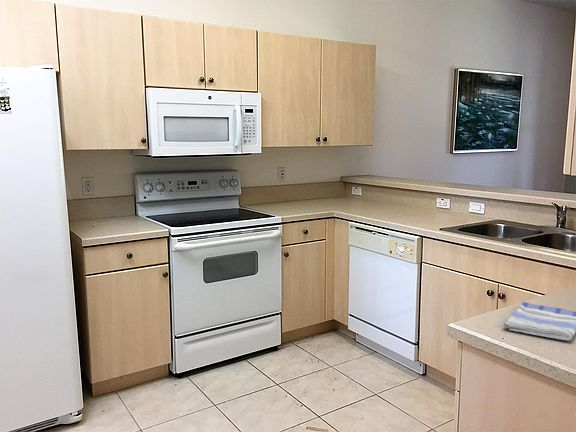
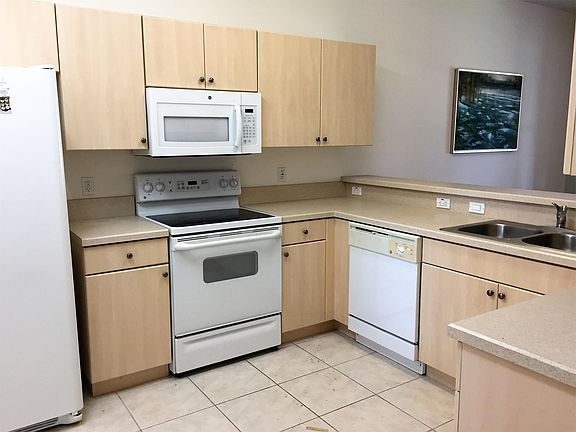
- dish towel [501,301,576,341]
